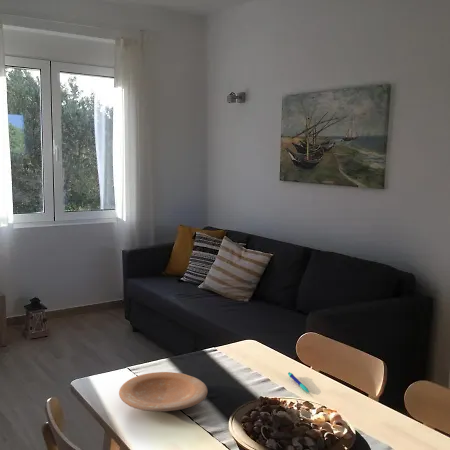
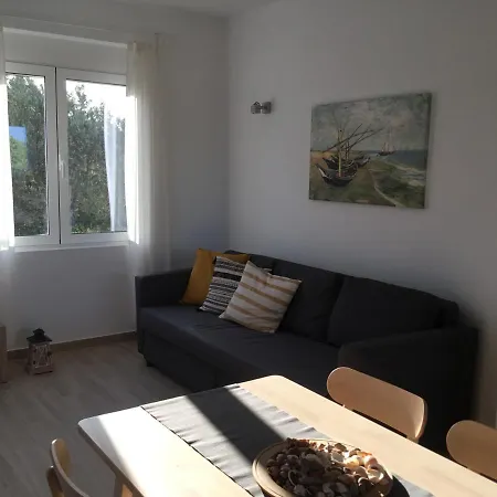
- plate [118,371,208,412]
- pen [287,371,310,393]
